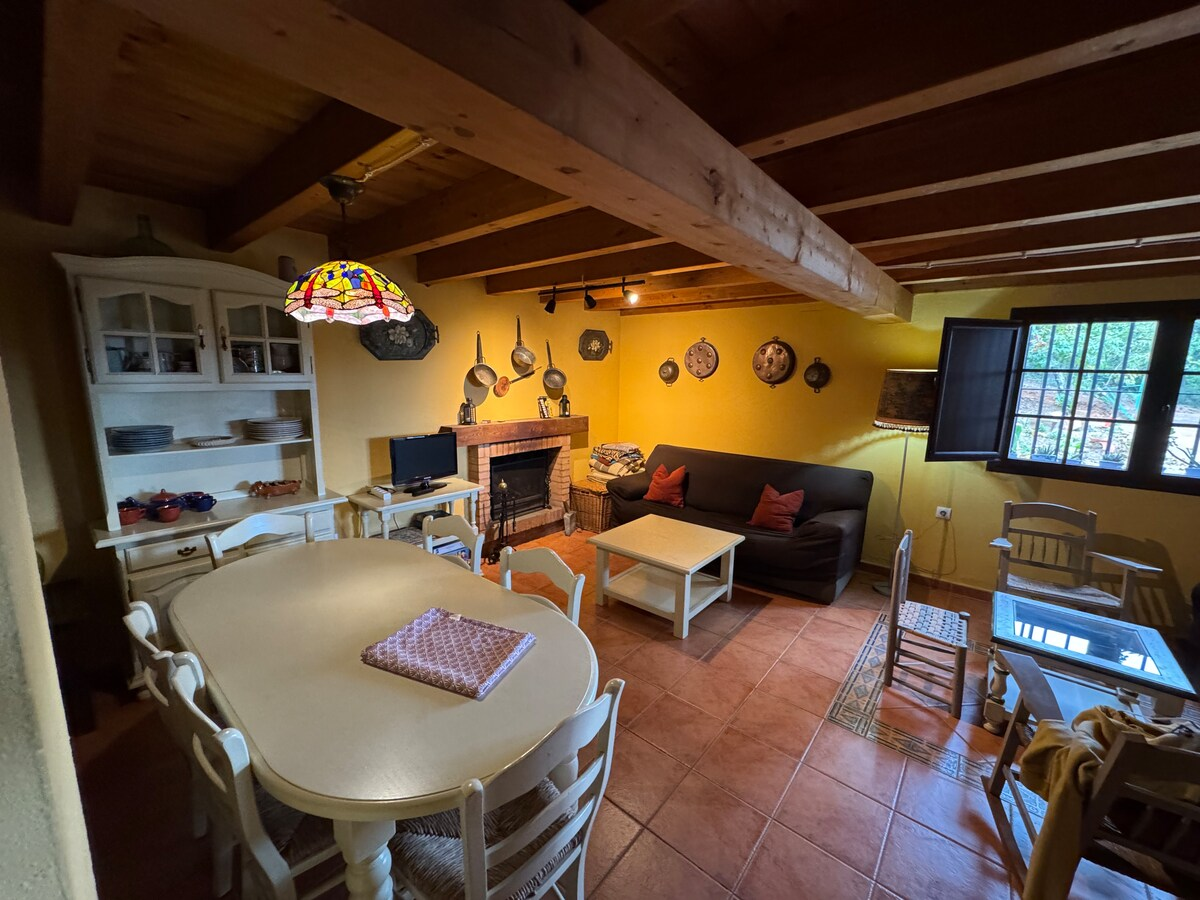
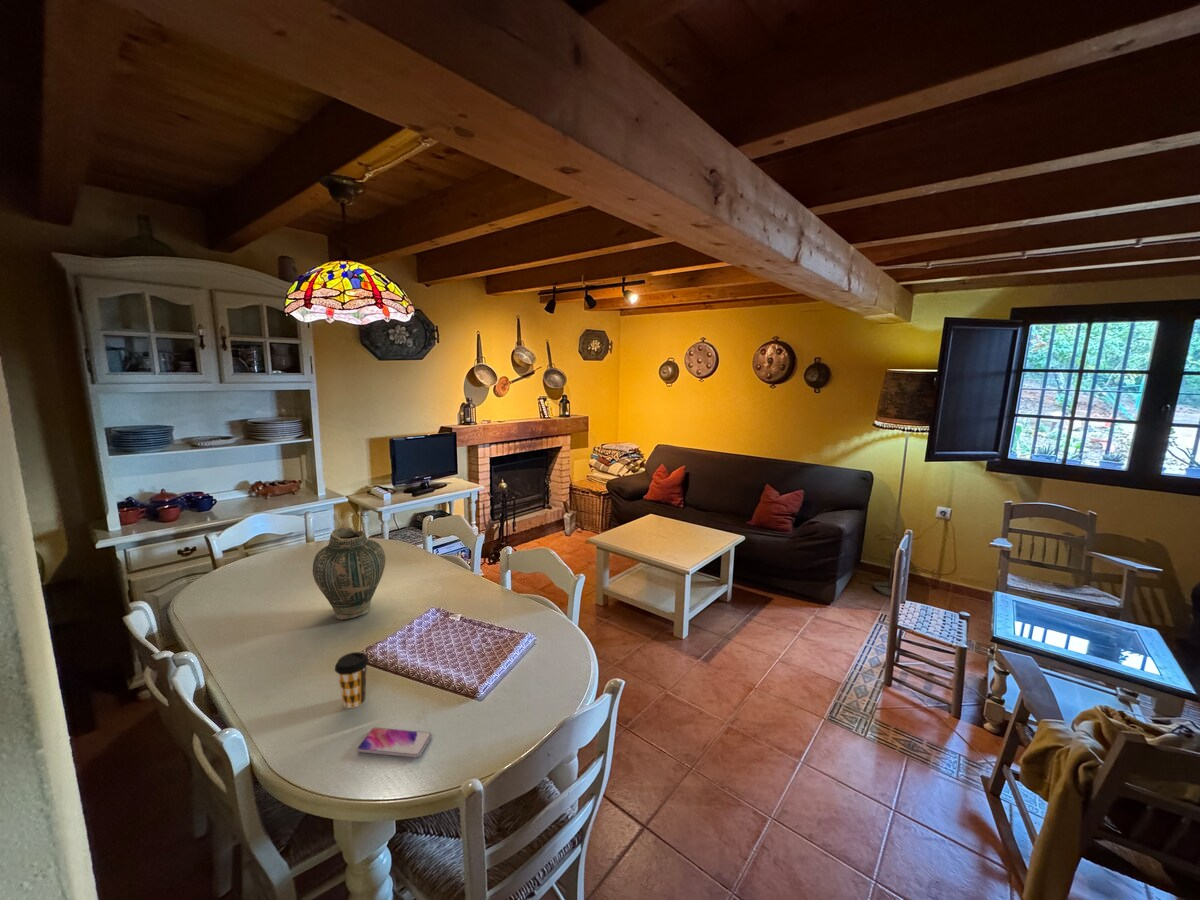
+ coffee cup [334,651,370,709]
+ vase [312,526,386,621]
+ smartphone [356,727,433,759]
